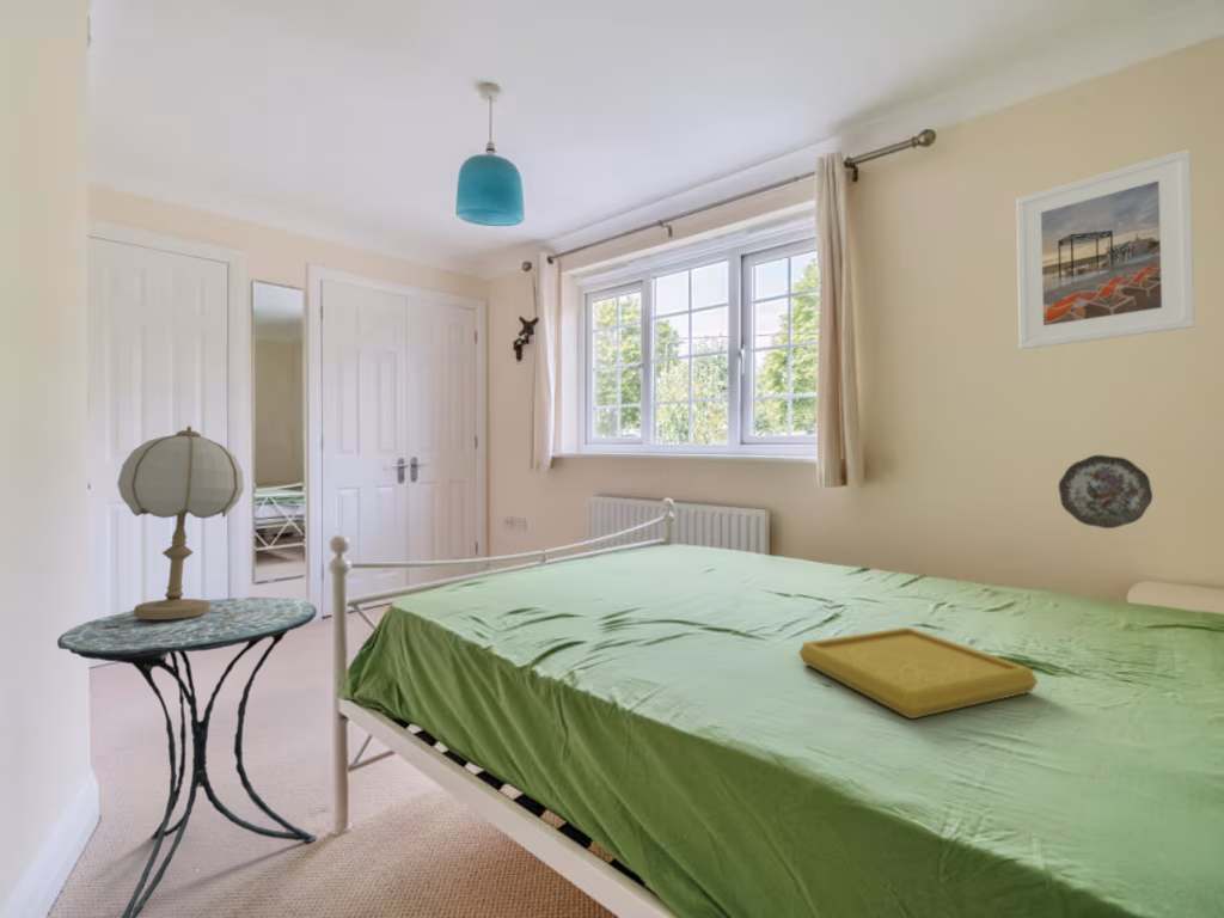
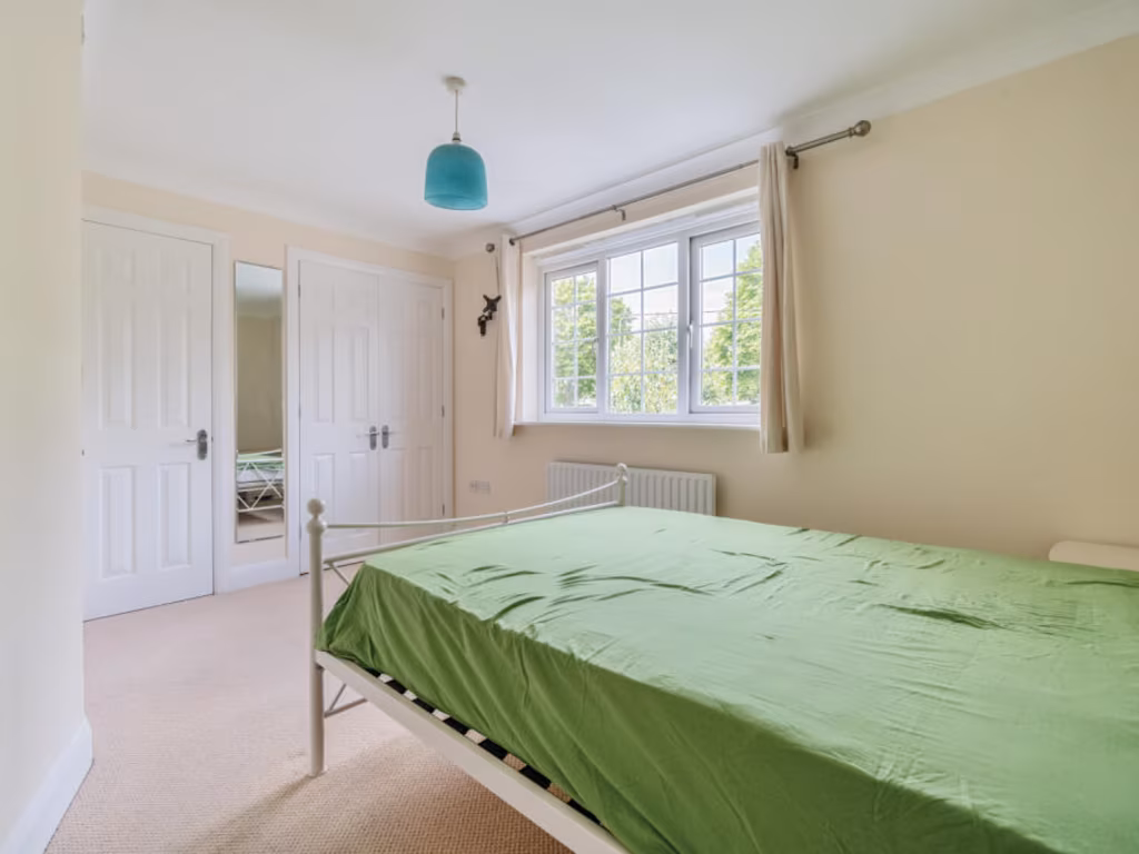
- side table [56,596,318,918]
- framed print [1015,148,1197,350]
- serving tray [797,626,1039,720]
- table lamp [116,424,245,619]
- decorative plate [1058,454,1153,530]
